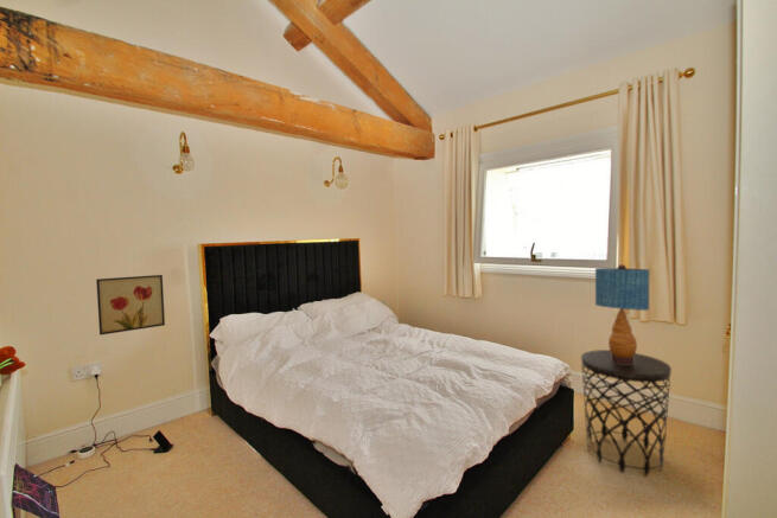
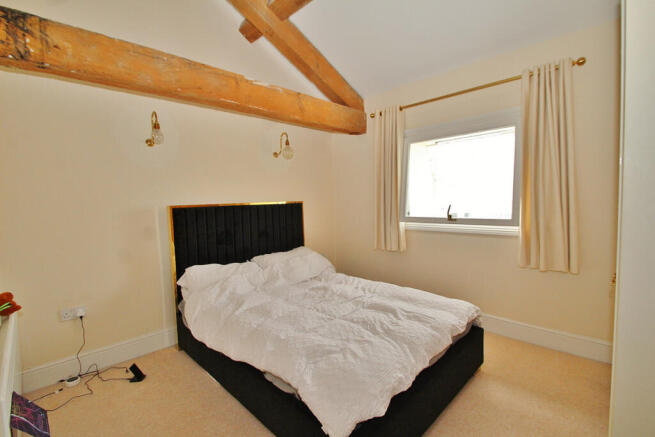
- wall art [95,274,166,337]
- table lamp [594,263,650,364]
- side table [580,348,673,478]
